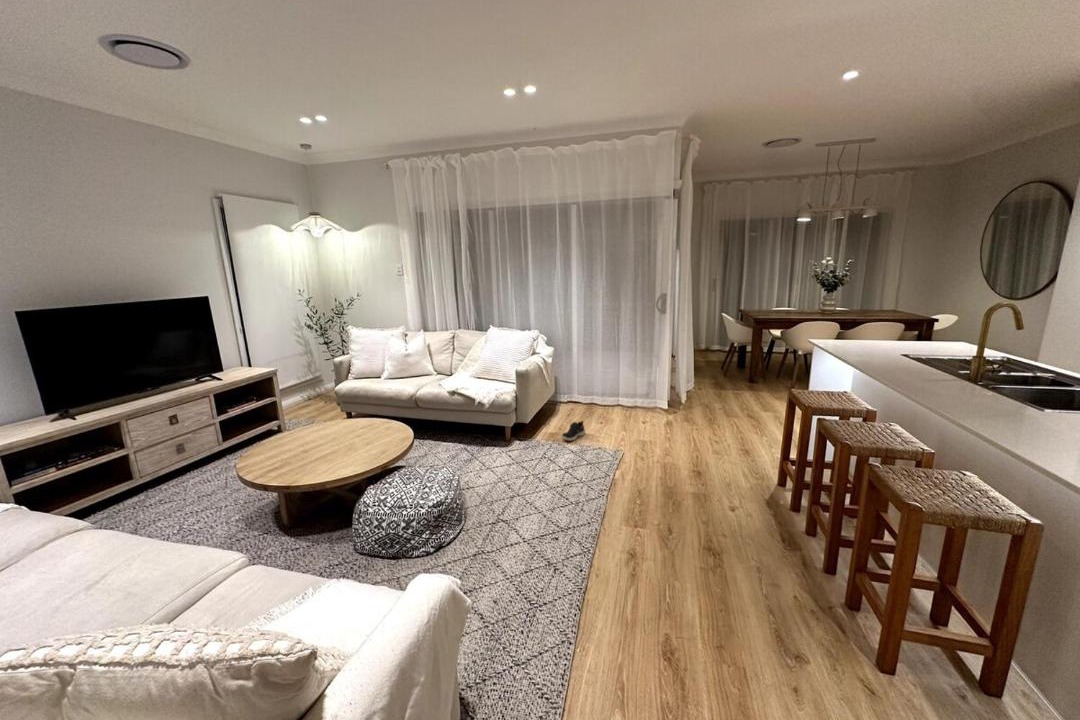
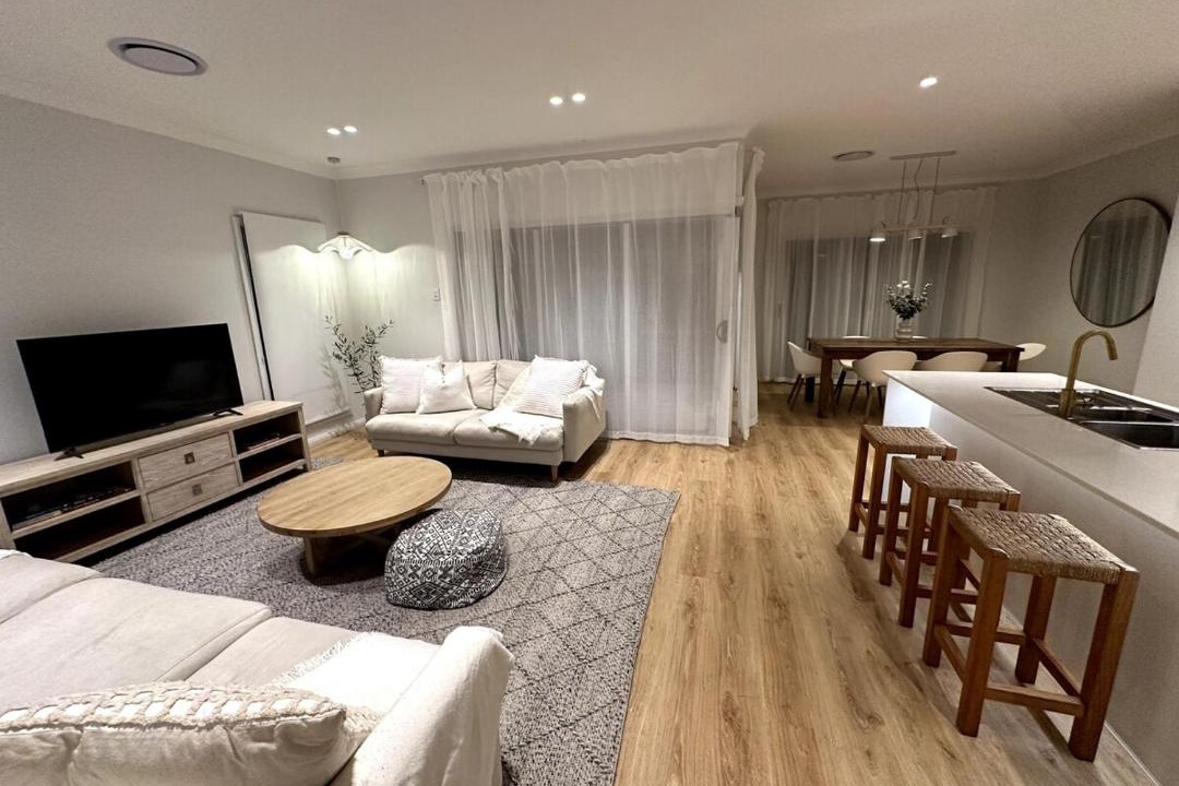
- shoe [561,420,586,441]
